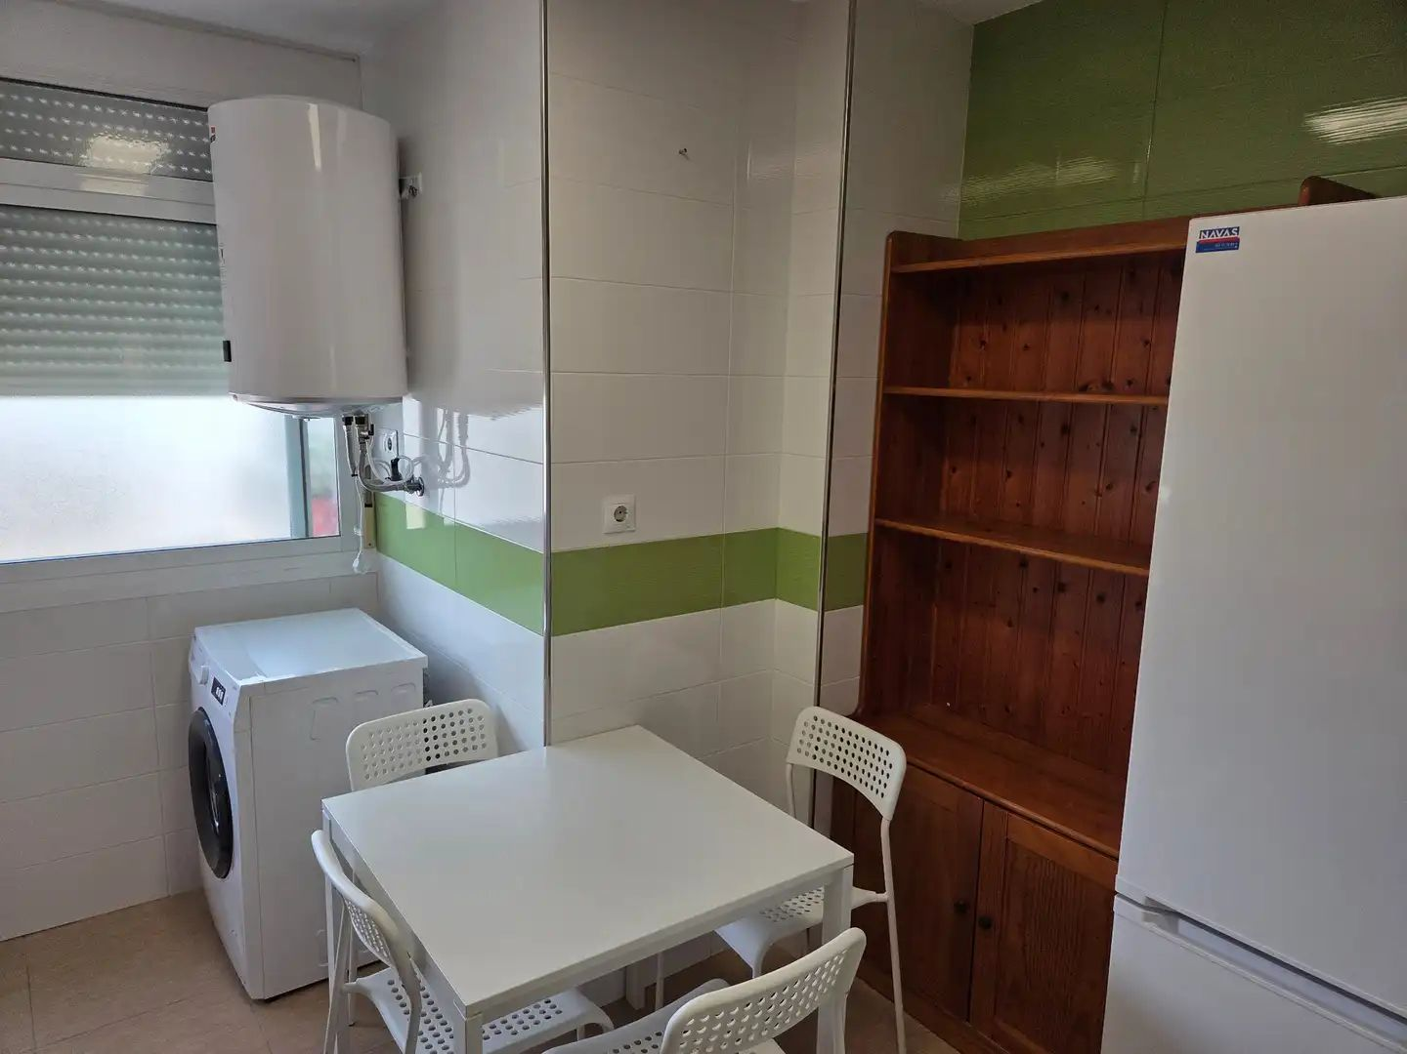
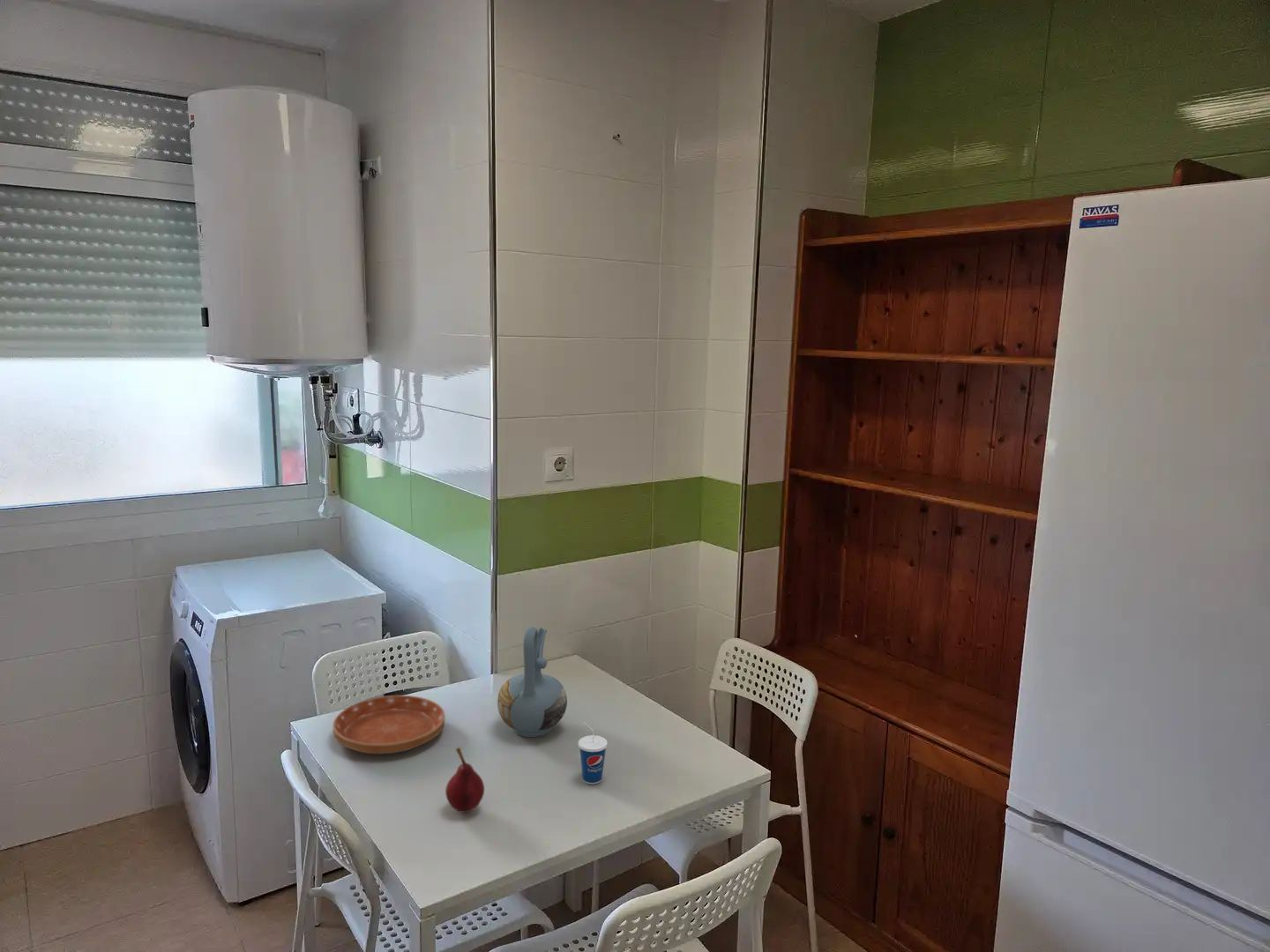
+ saucer [332,695,446,755]
+ fruit [444,747,485,814]
+ cup [578,721,609,785]
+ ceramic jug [497,626,568,738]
